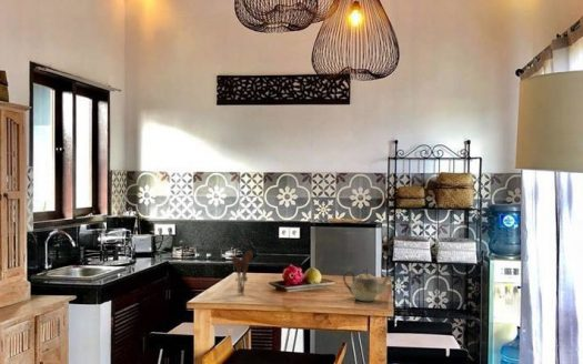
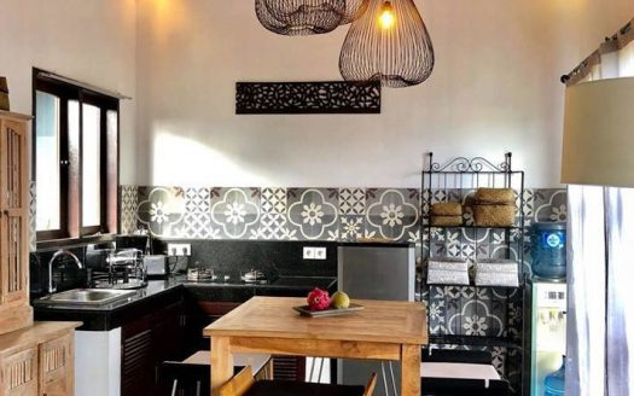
- teapot [342,267,394,302]
- utensil holder [231,249,253,295]
